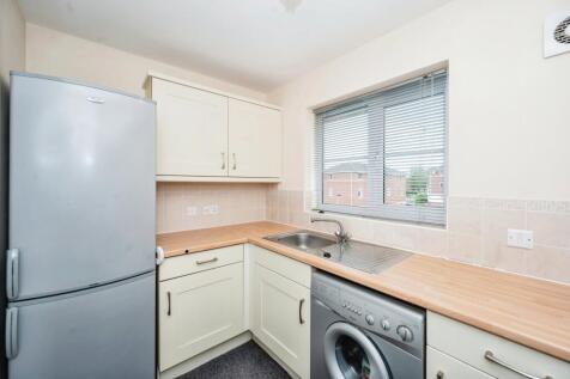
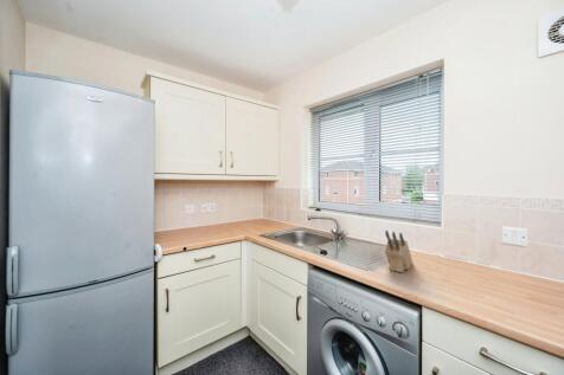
+ knife block [384,229,414,273]
